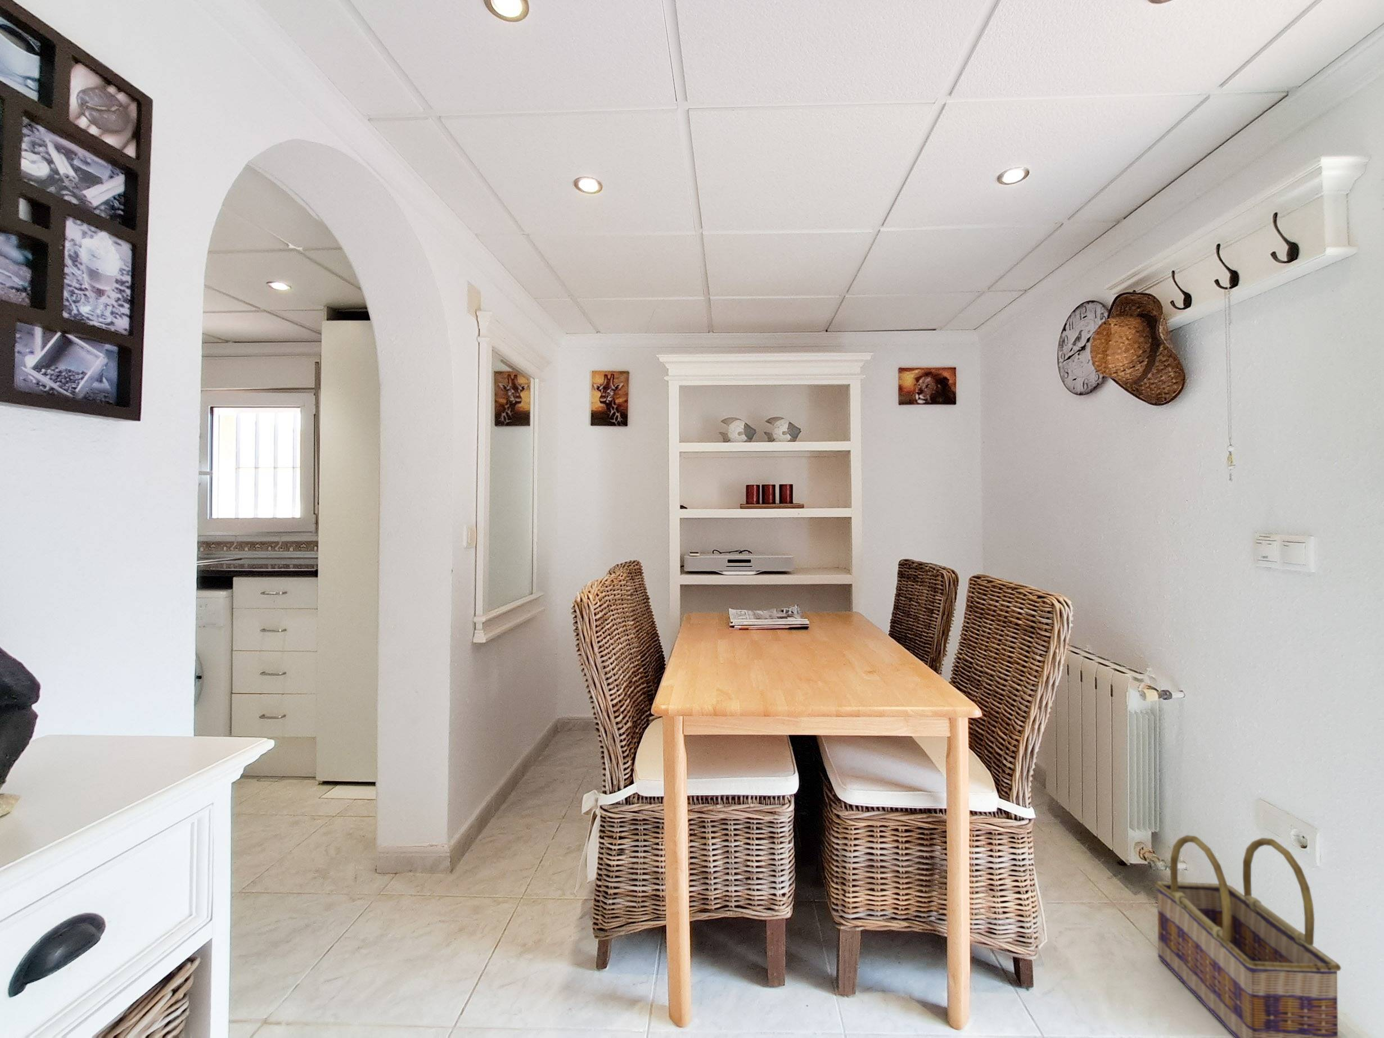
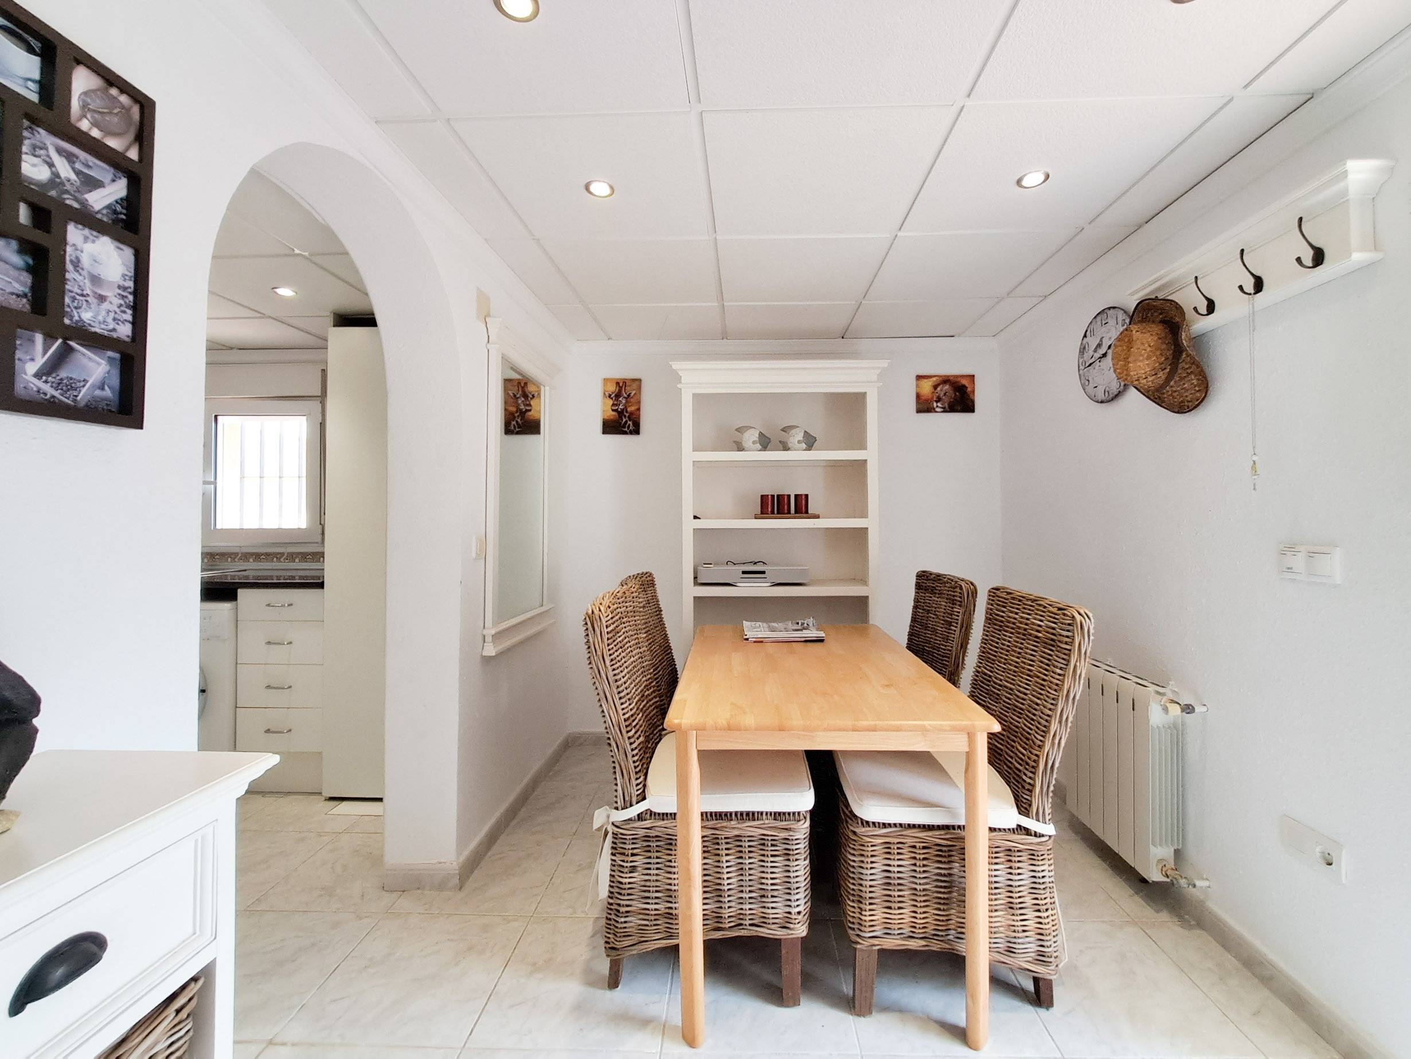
- basket [1154,834,1341,1038]
